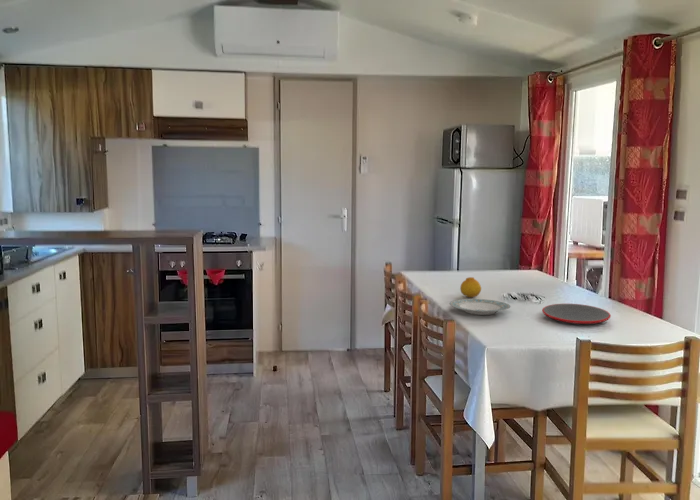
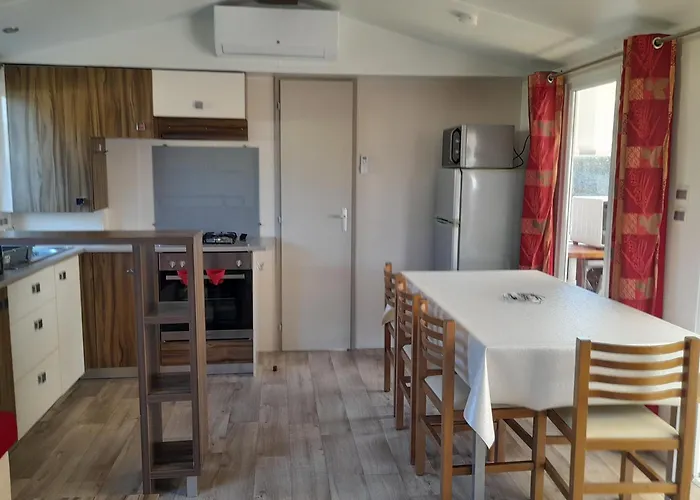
- plate [541,303,612,325]
- plate [449,298,512,316]
- fruit [459,276,482,298]
